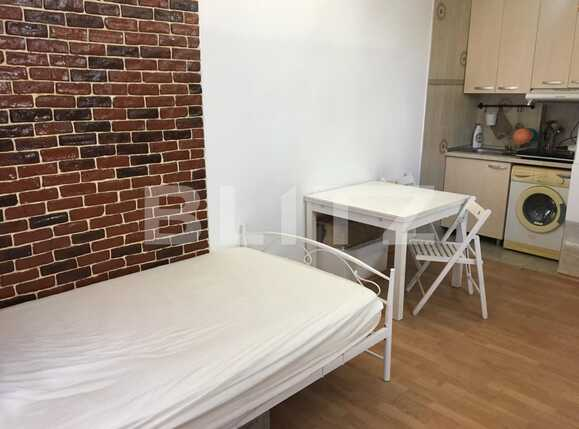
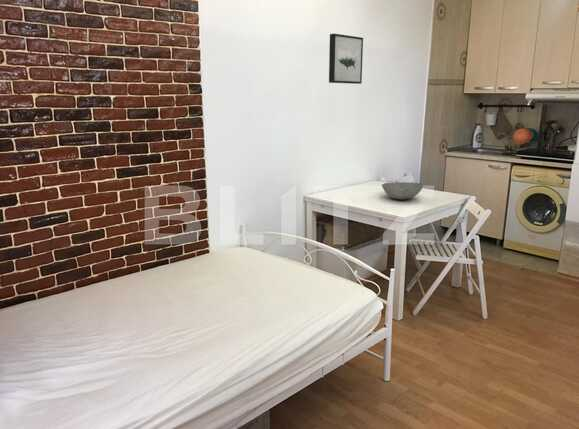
+ bowl [381,181,424,201]
+ wall art [328,33,364,85]
